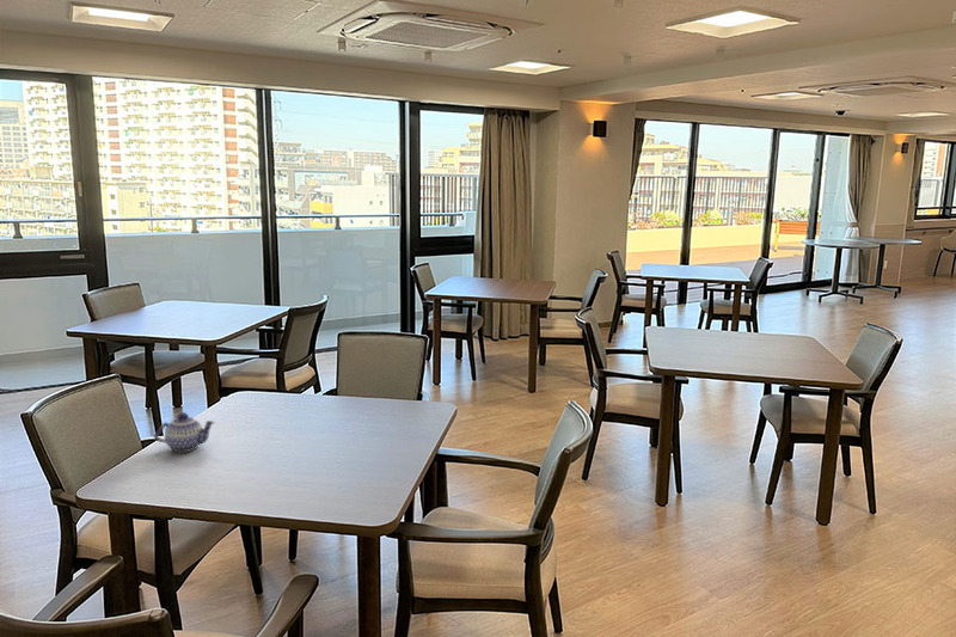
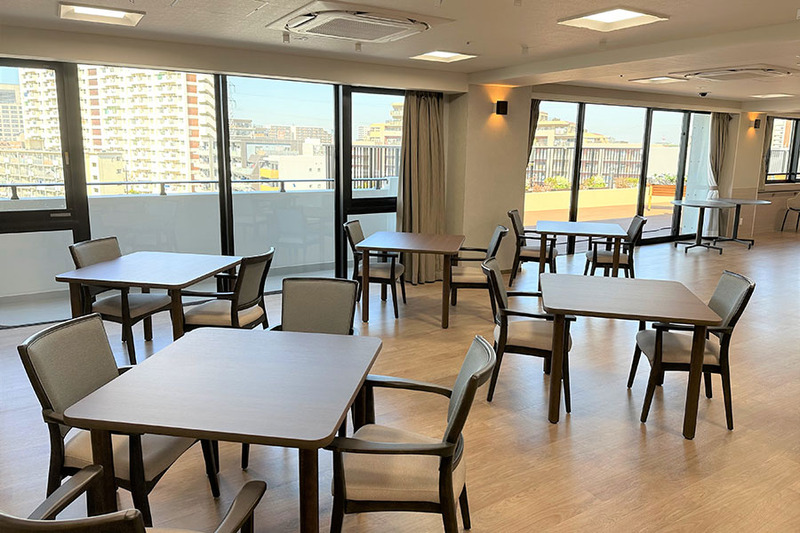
- teapot [153,411,216,453]
